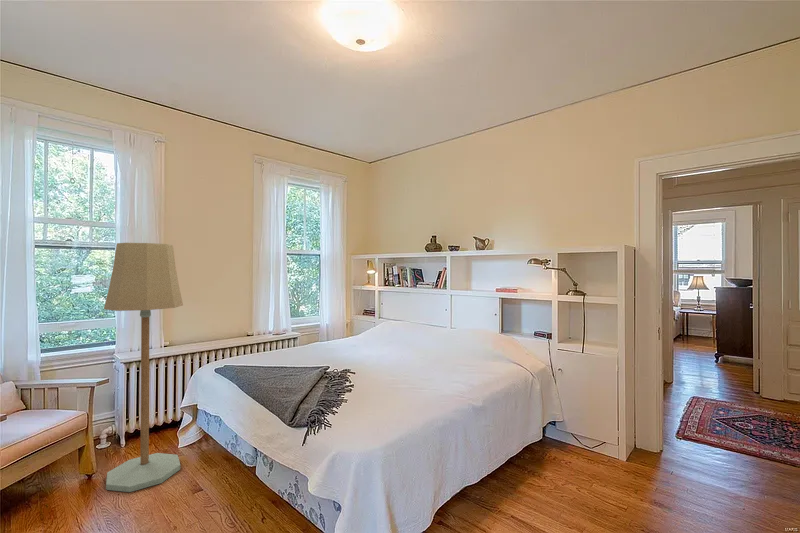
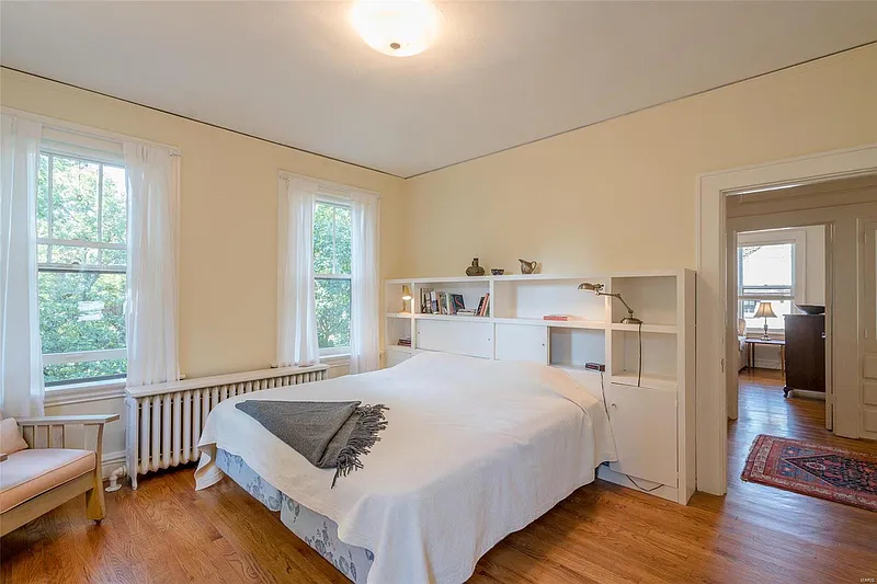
- floor lamp [103,242,184,493]
